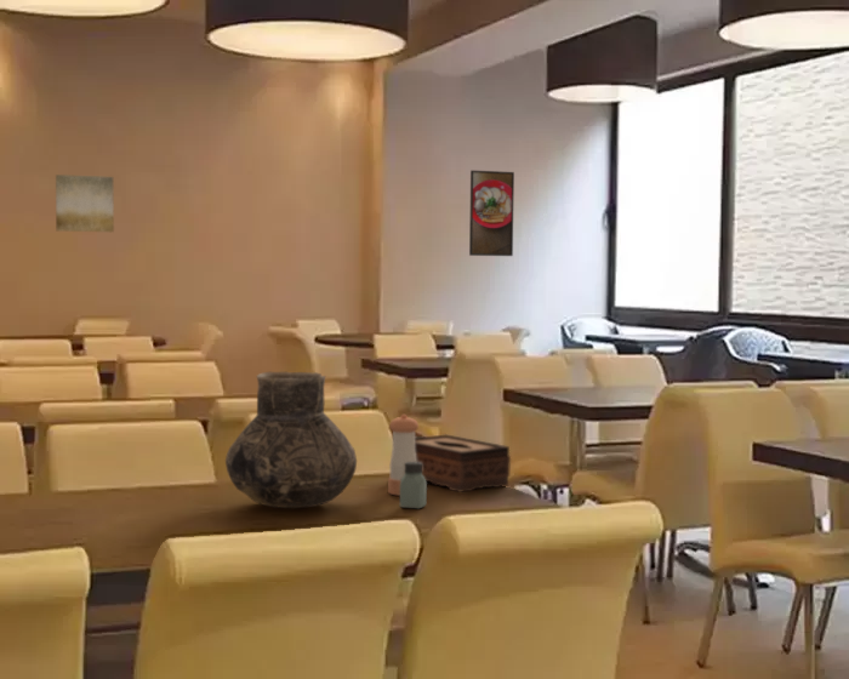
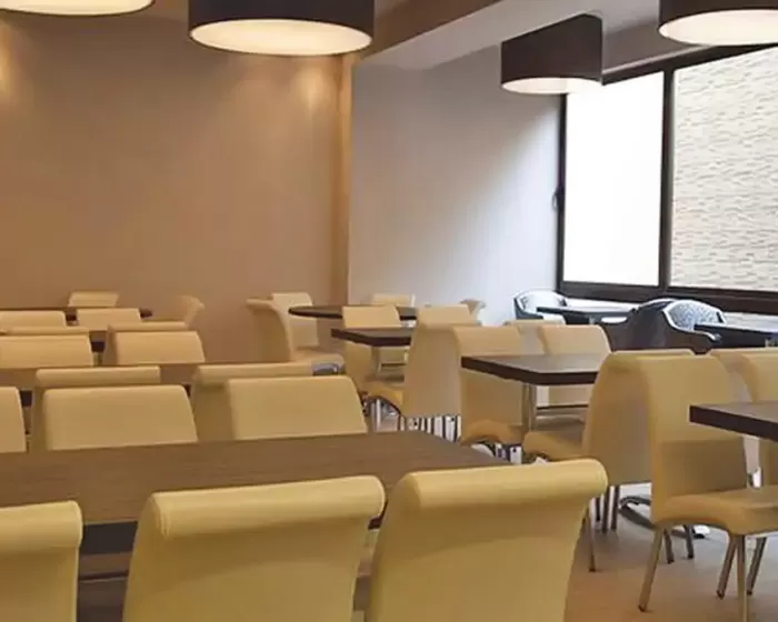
- wall art [55,173,115,233]
- tissue box [415,433,512,493]
- pepper shaker [387,413,420,497]
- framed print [468,169,515,257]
- saltshaker [399,462,428,510]
- vase [224,371,358,509]
